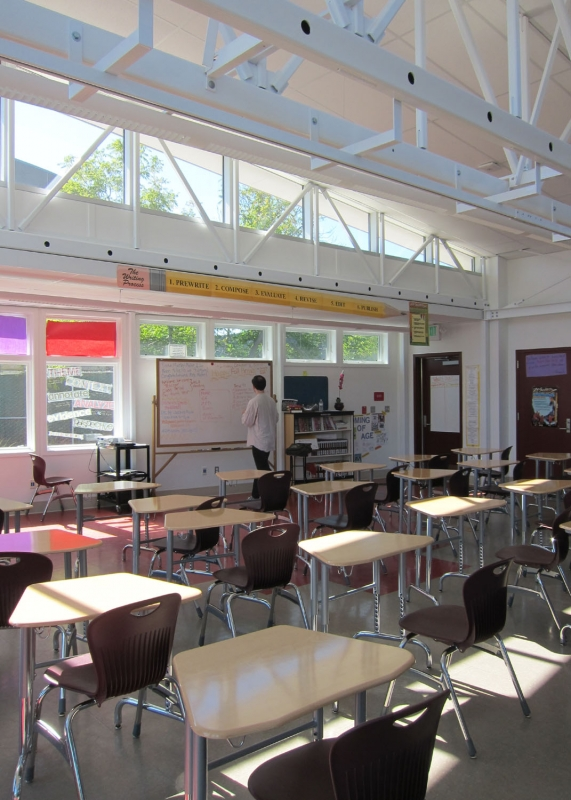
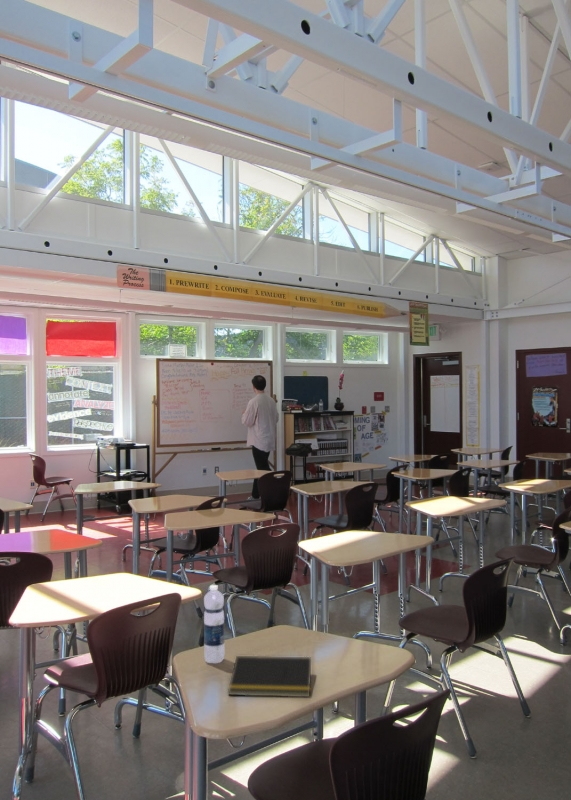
+ notepad [227,655,312,698]
+ water bottle [203,584,226,664]
